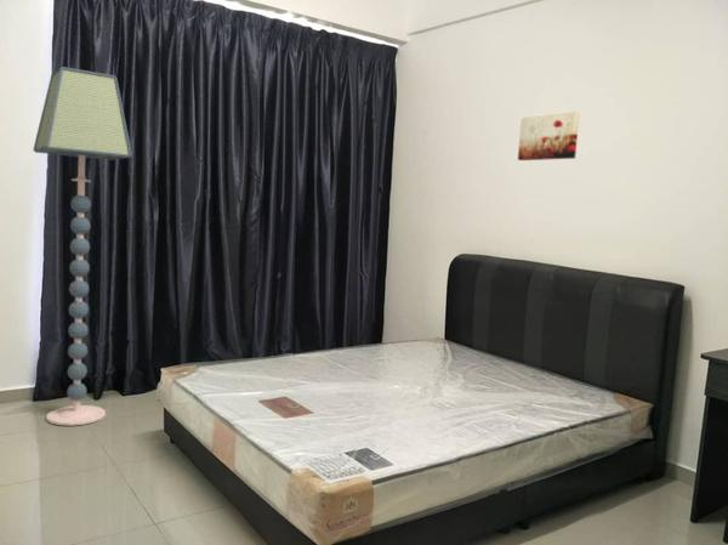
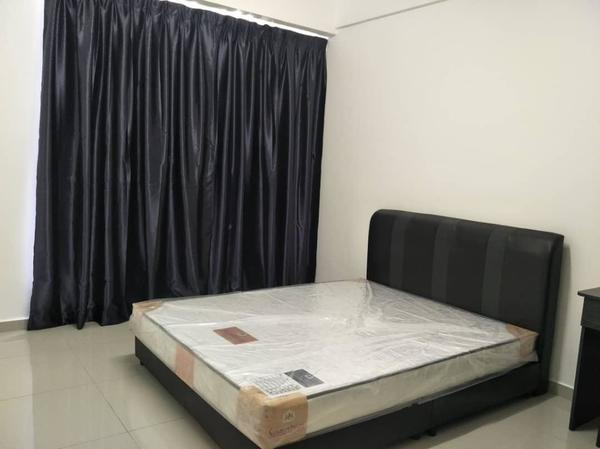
- wall art [517,110,581,161]
- floor lamp [33,66,133,427]
